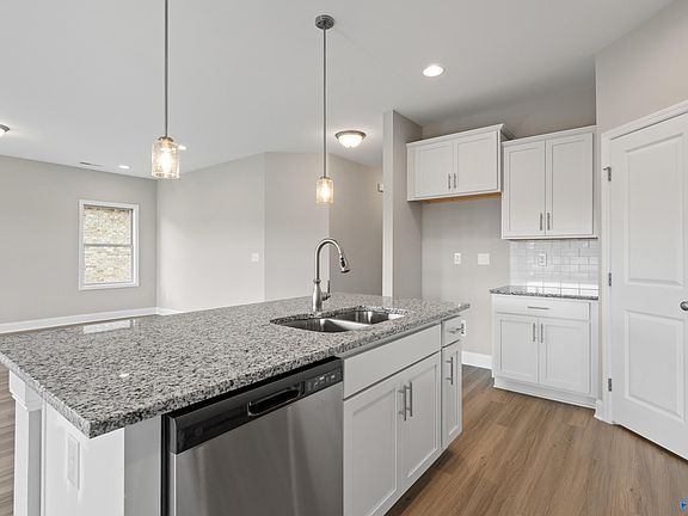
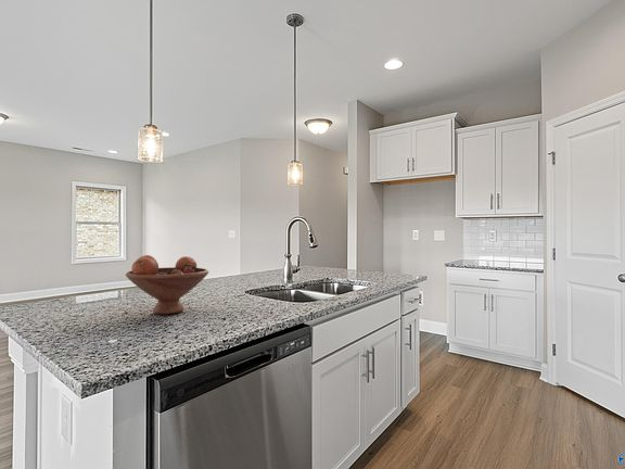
+ fruit bowl [125,254,209,315]
